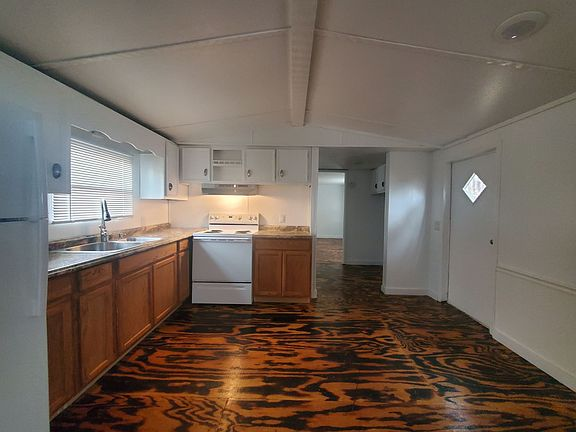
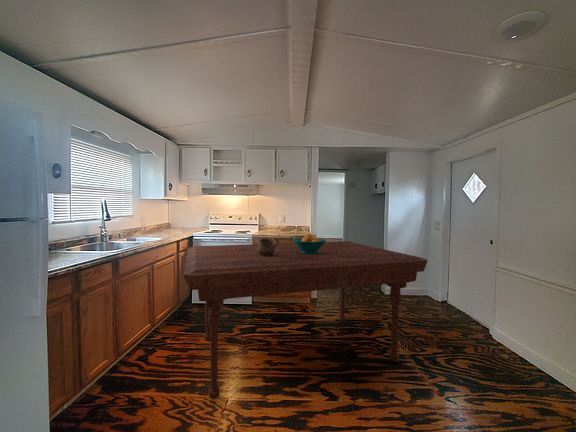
+ fruit bowl [292,233,327,254]
+ pottery [257,237,280,256]
+ dining table [183,240,428,400]
